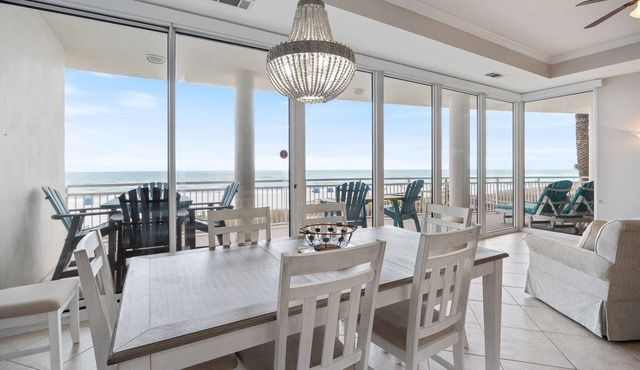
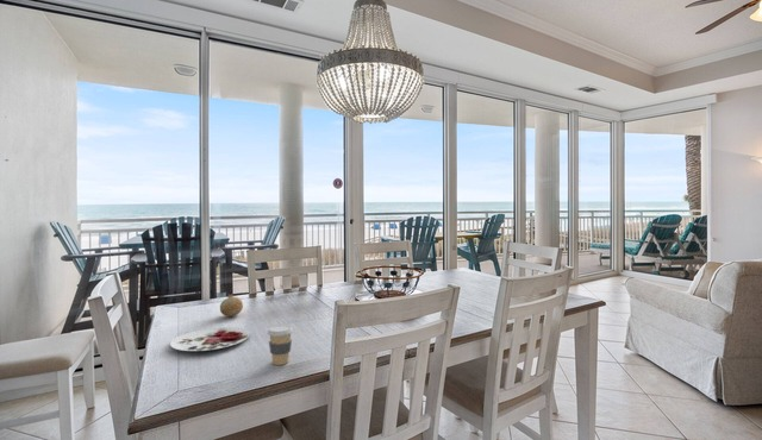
+ plate [169,326,250,352]
+ fruit [219,293,244,318]
+ coffee cup [266,325,294,366]
